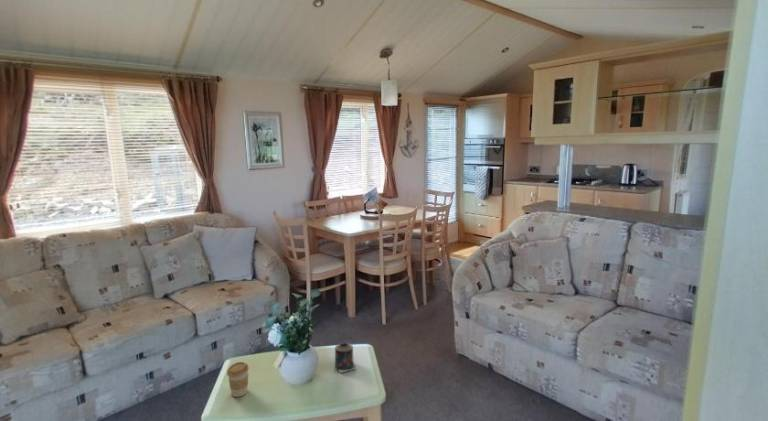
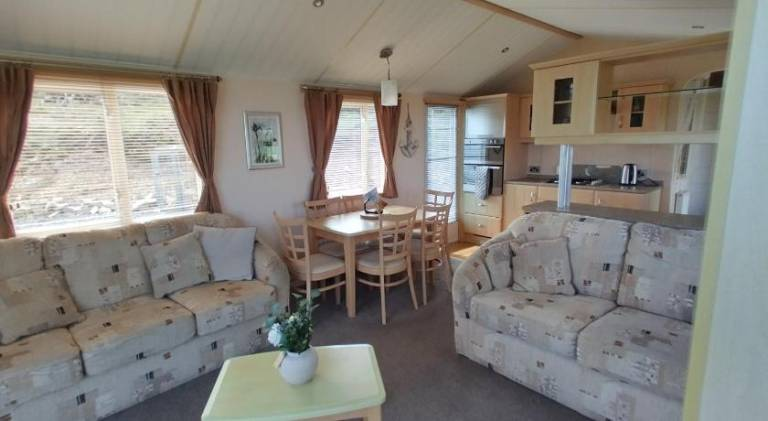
- candle [334,342,357,374]
- coffee cup [226,361,250,398]
